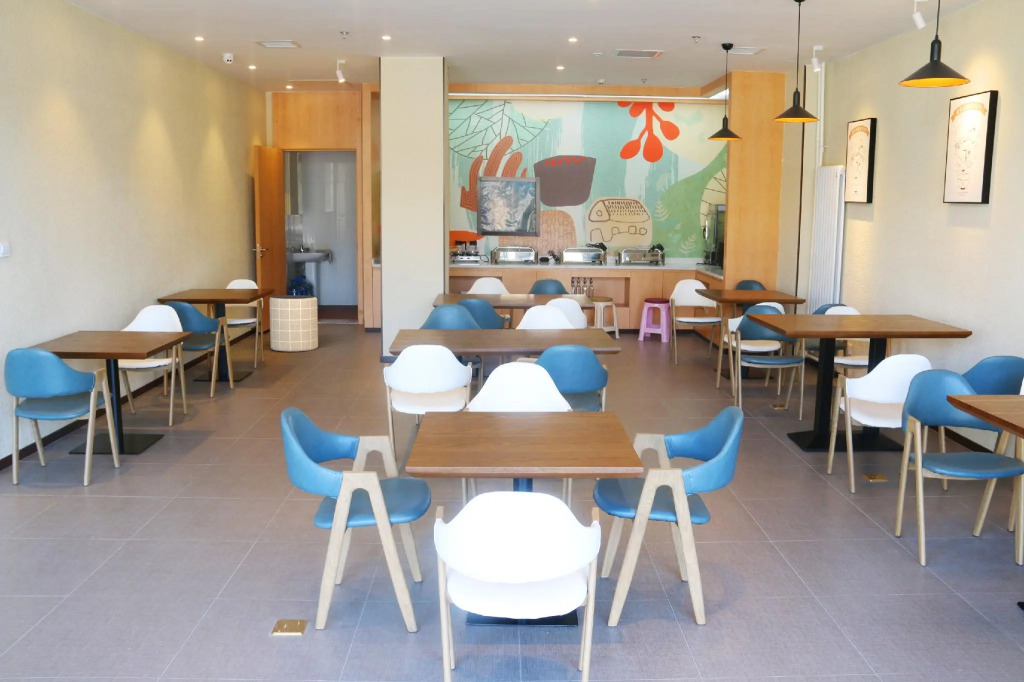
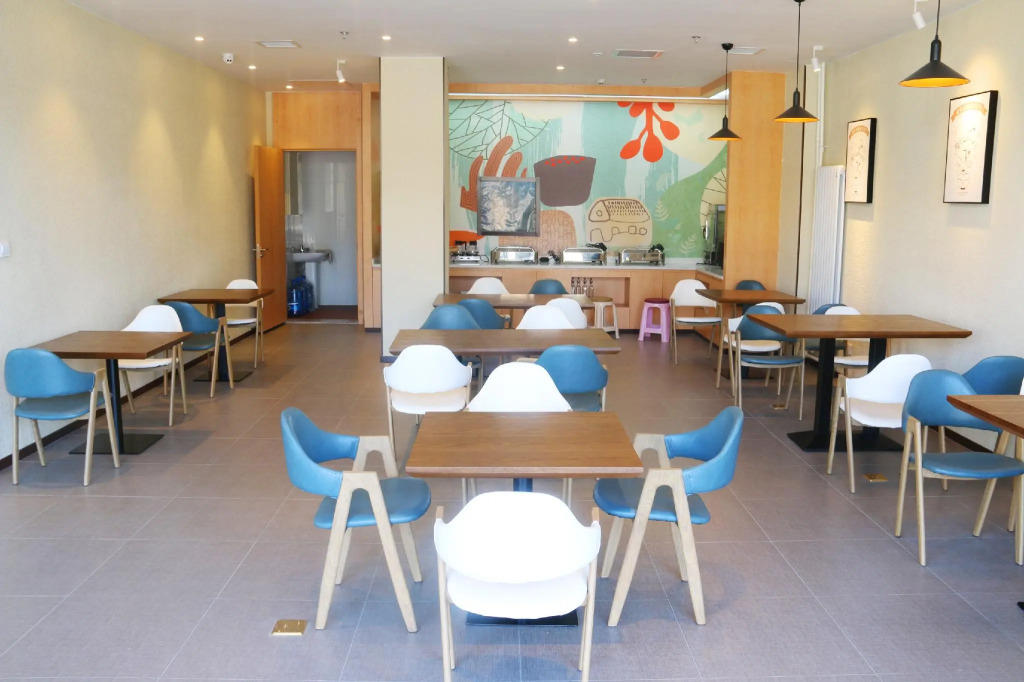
- trash can [269,294,319,353]
